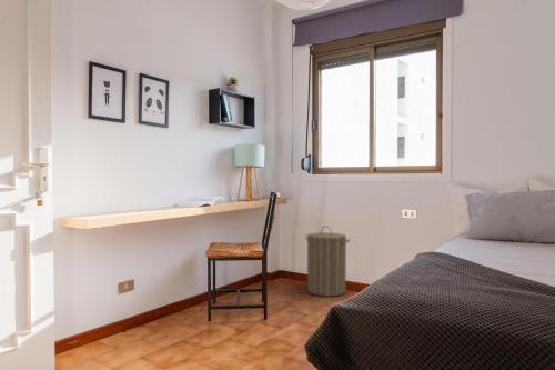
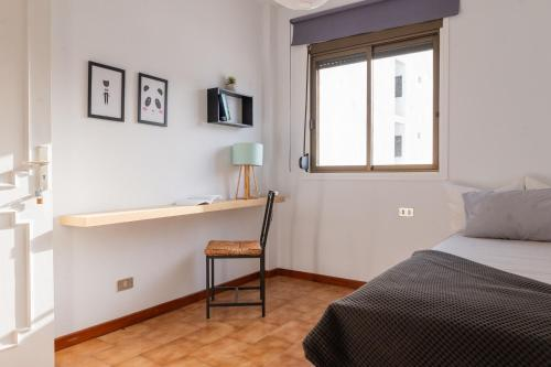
- laundry hamper [304,224,351,298]
